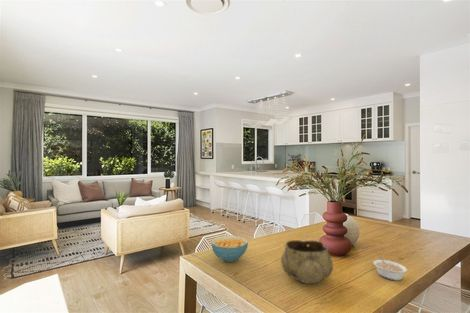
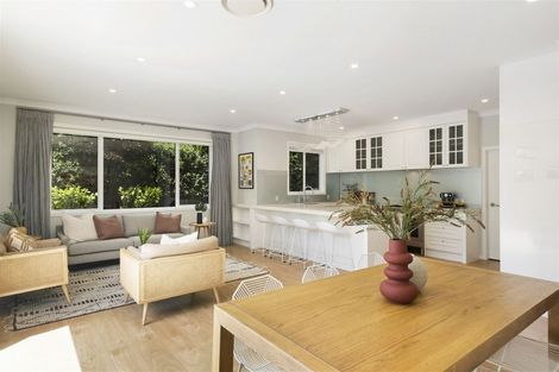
- cereal bowl [210,235,249,263]
- legume [372,254,408,281]
- decorative bowl [280,239,334,285]
